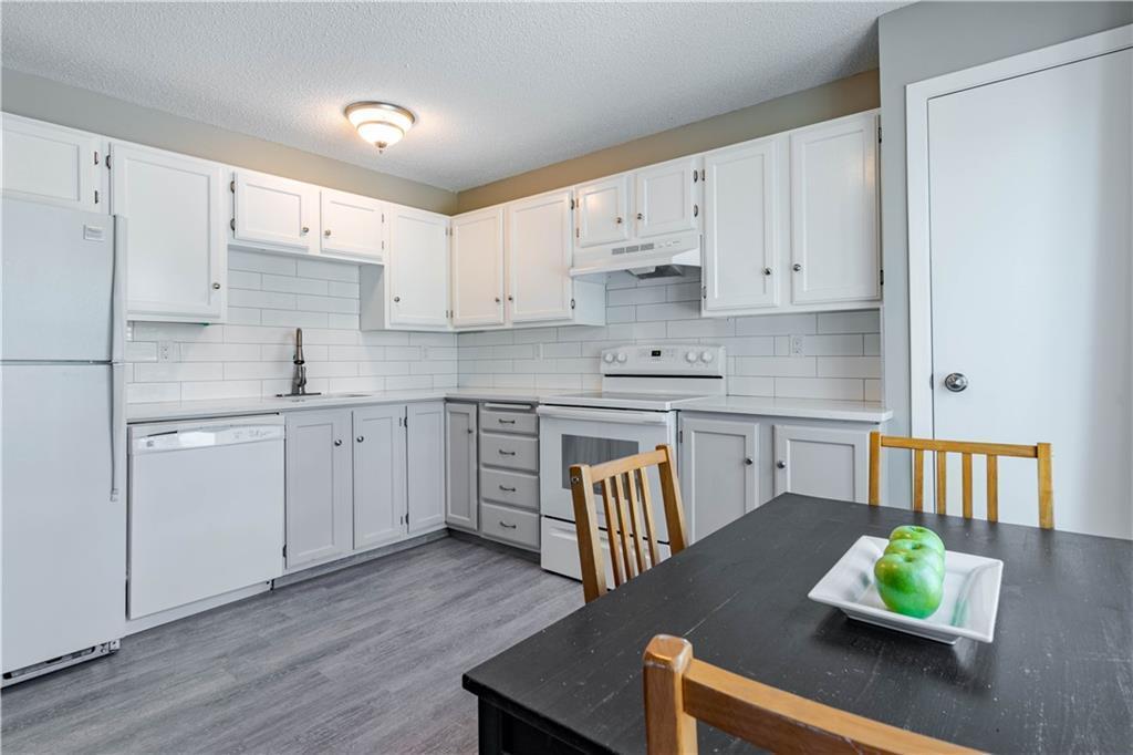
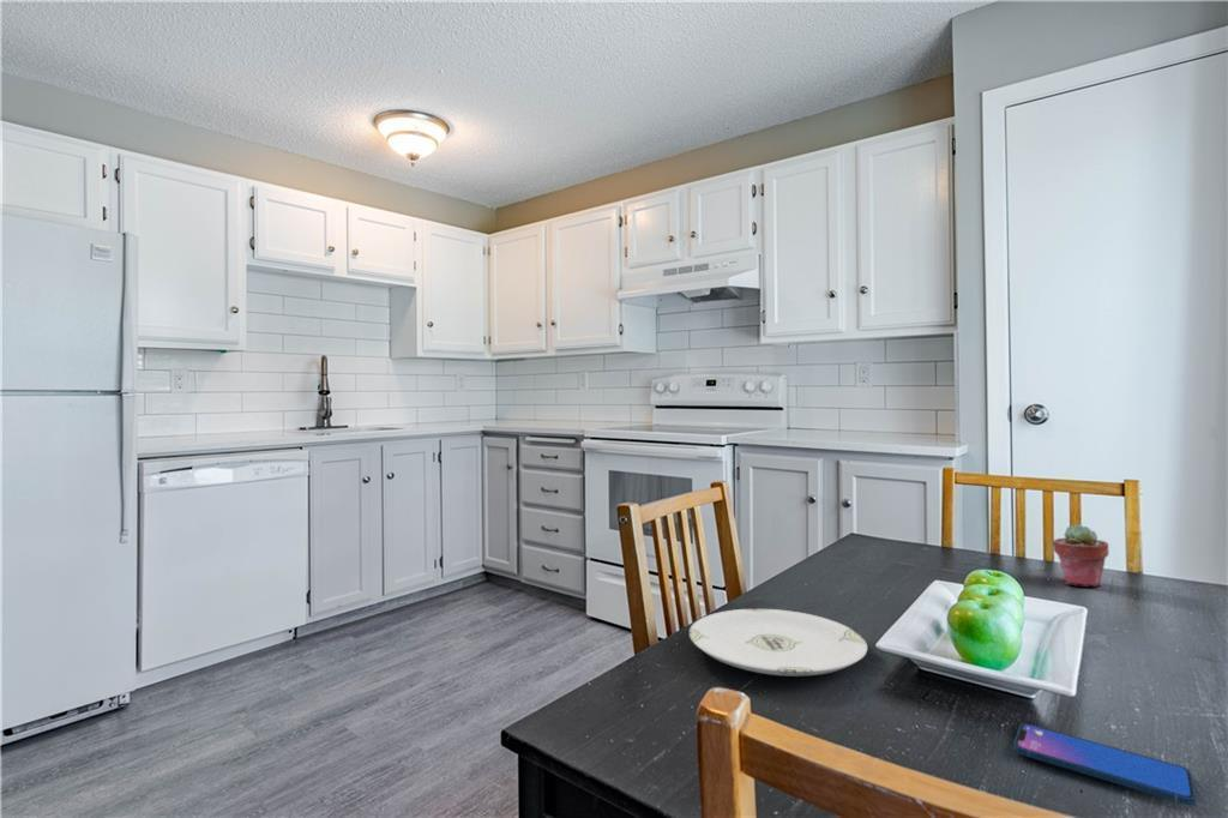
+ smartphone [1012,722,1197,806]
+ potted succulent [1052,523,1109,588]
+ plate [688,608,868,678]
